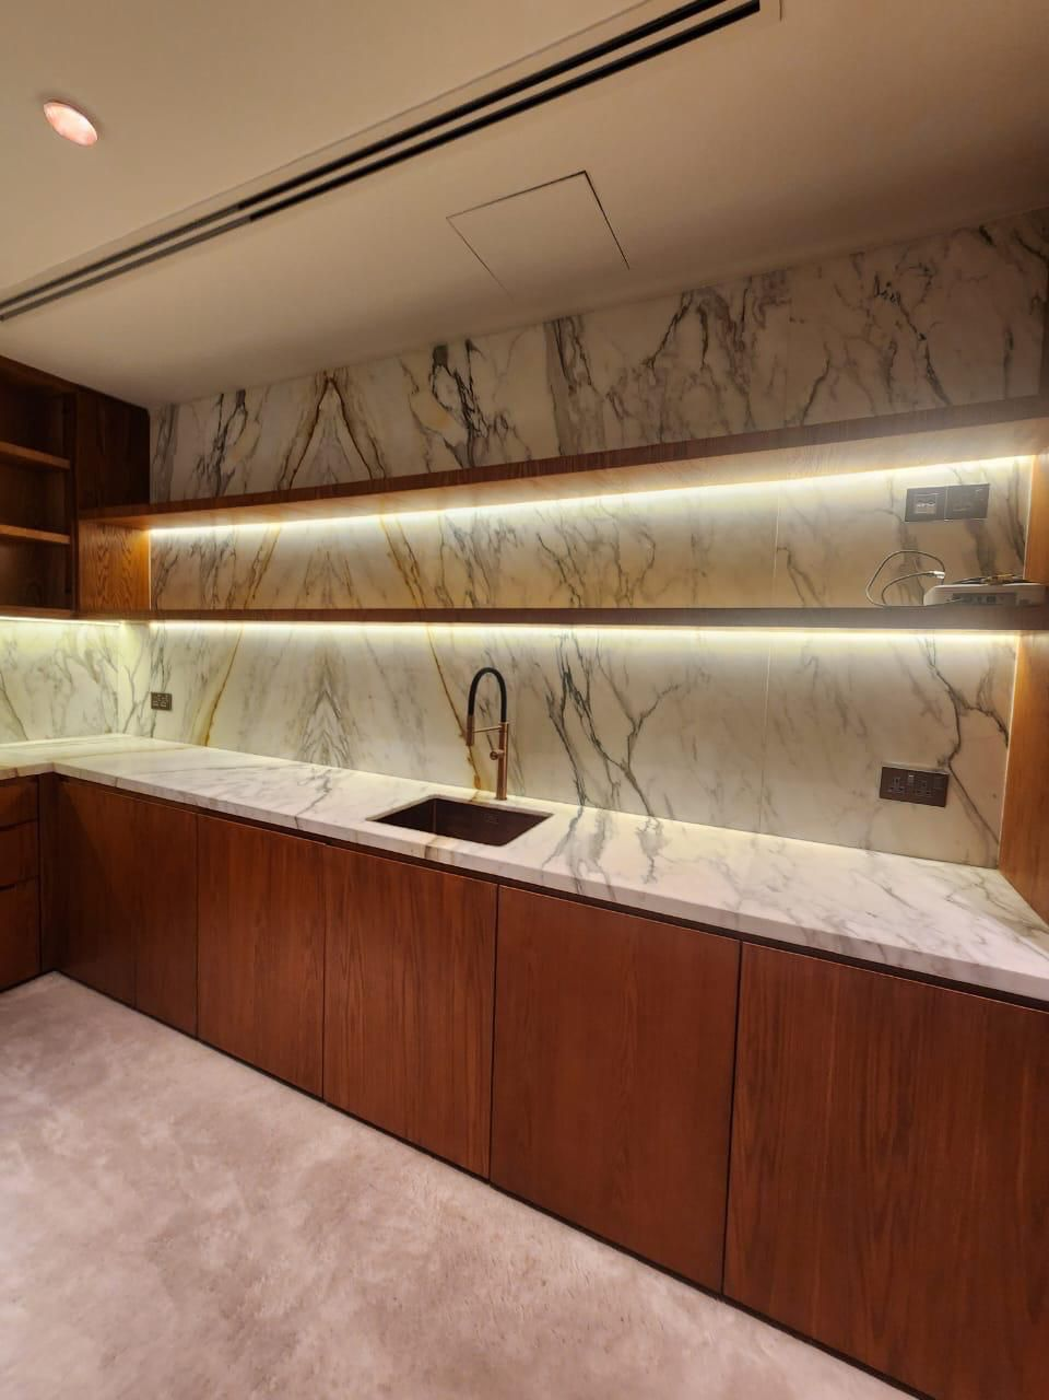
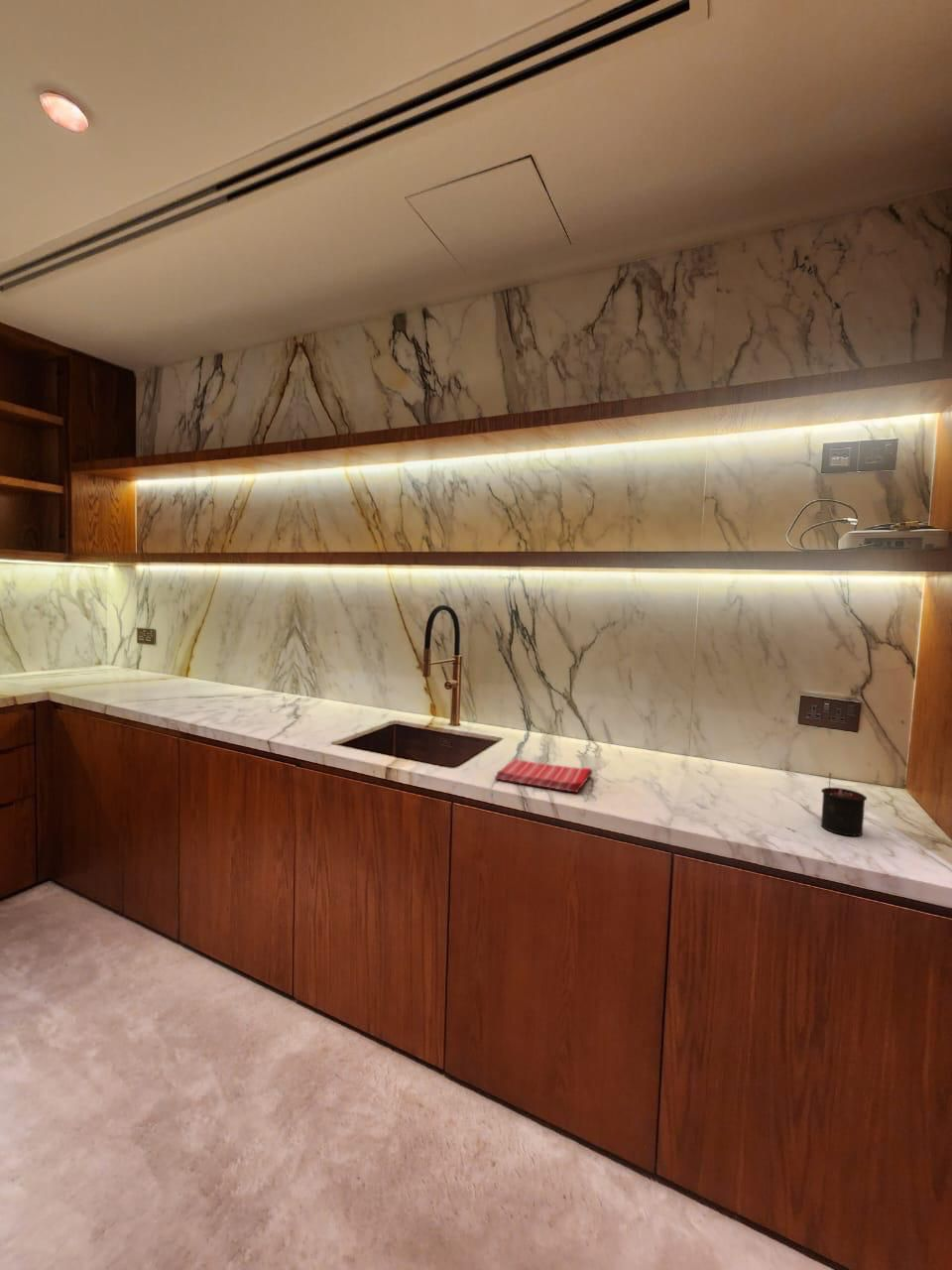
+ dish towel [494,758,593,794]
+ candle [820,772,868,837]
